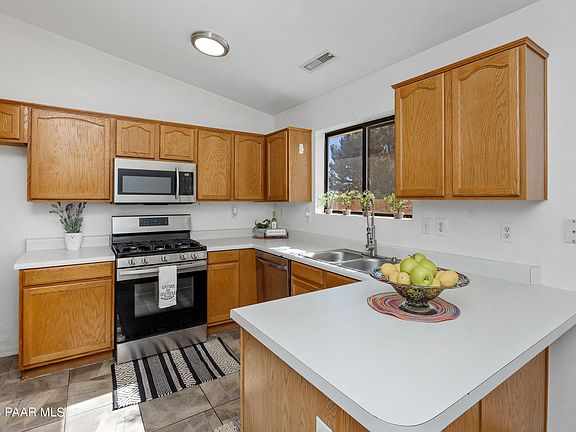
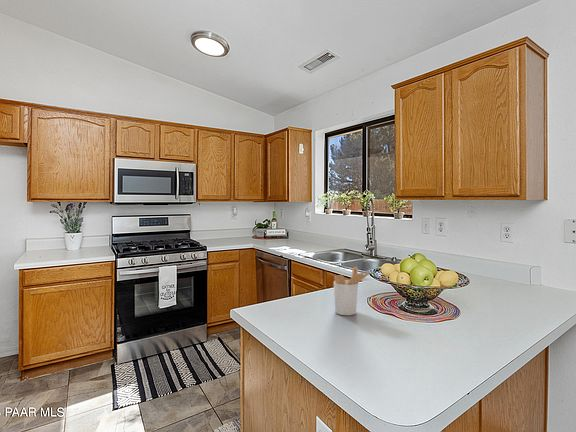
+ utensil holder [333,266,370,316]
